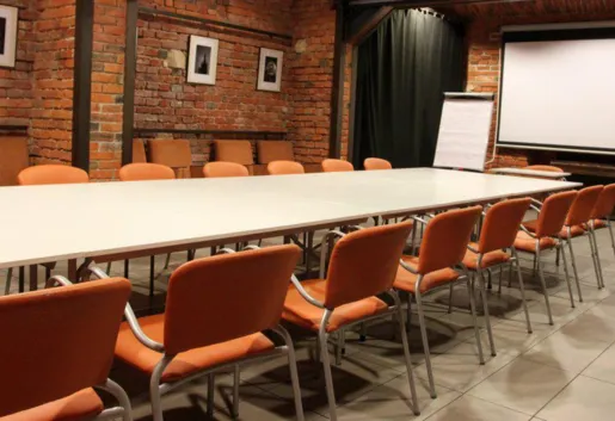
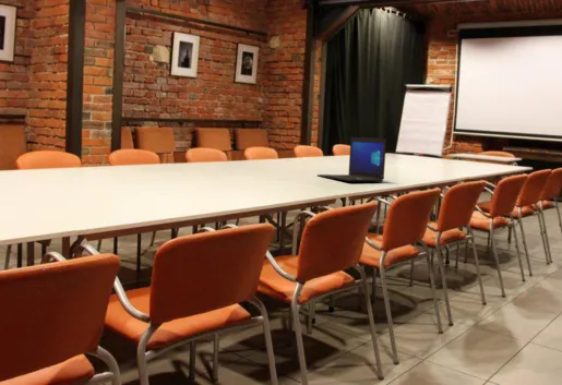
+ laptop [316,136,387,183]
